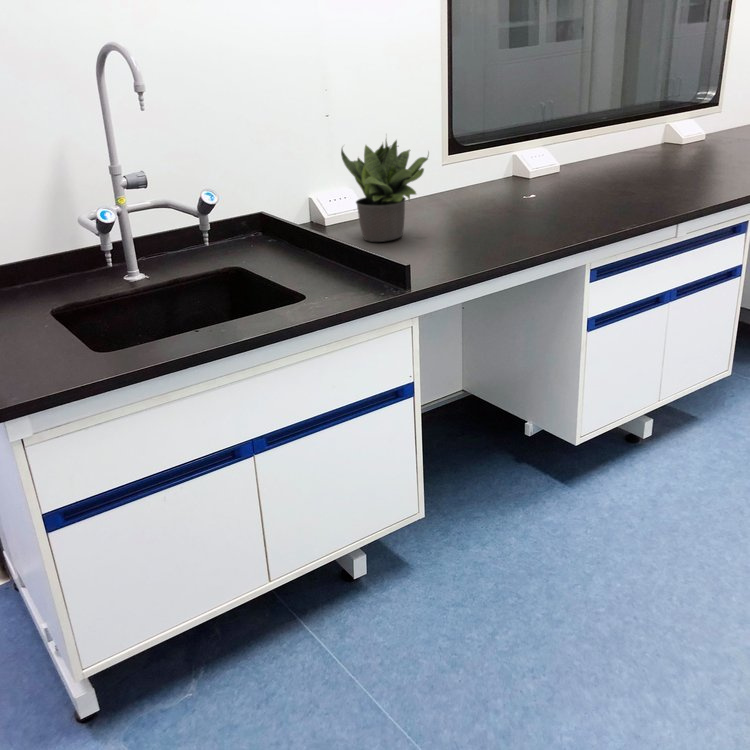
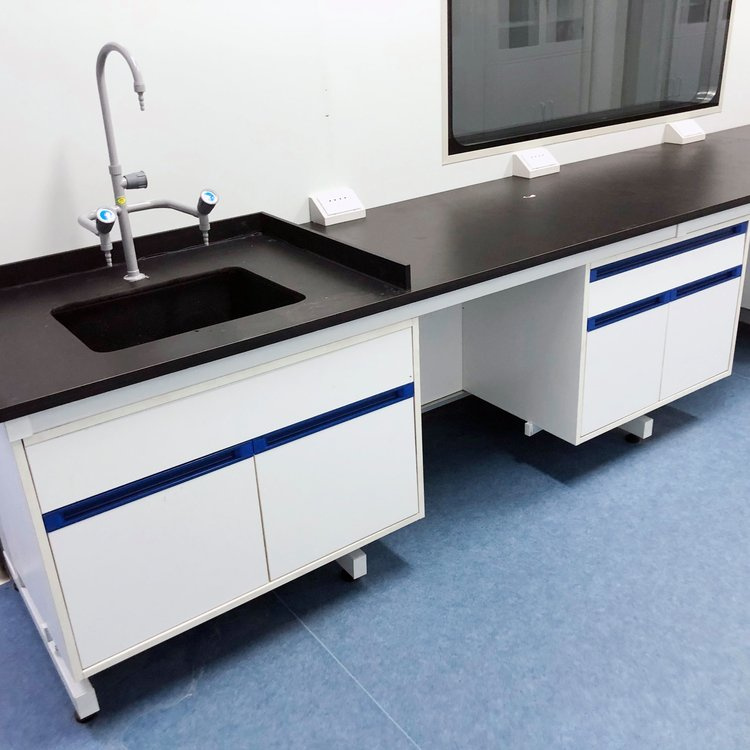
- potted plant [340,133,430,243]
